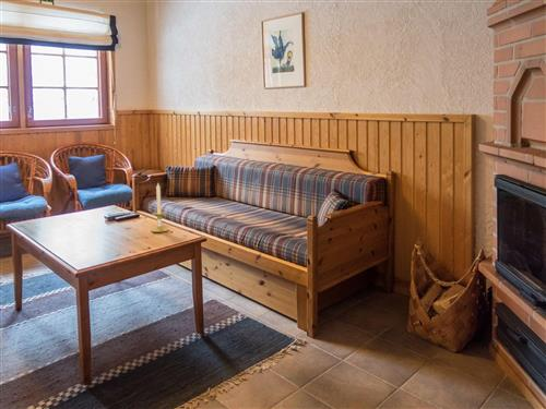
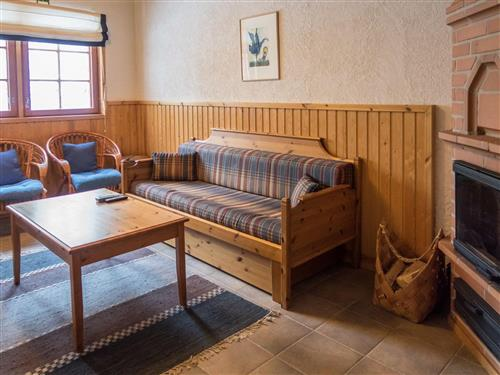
- candle [150,182,170,233]
